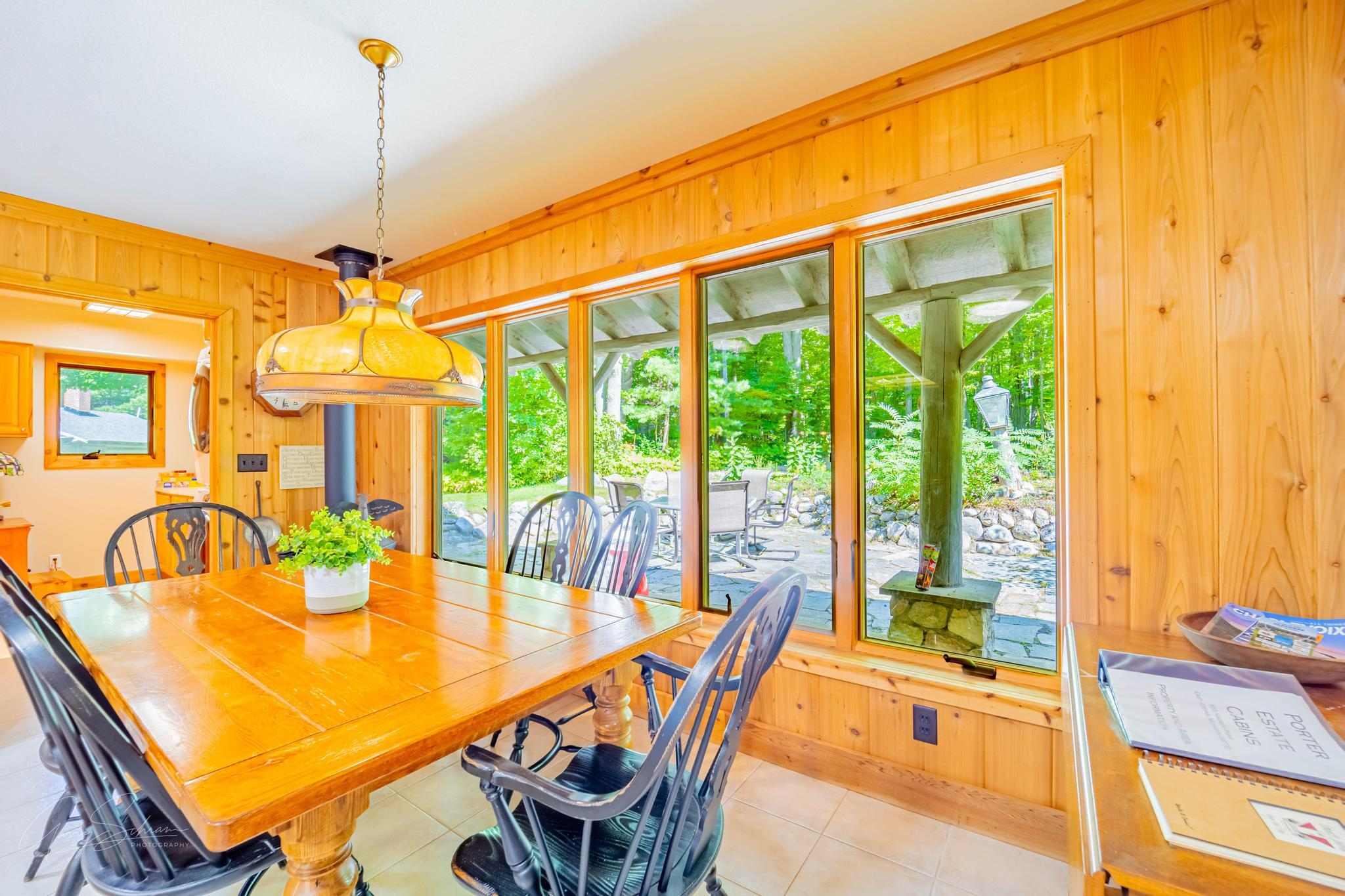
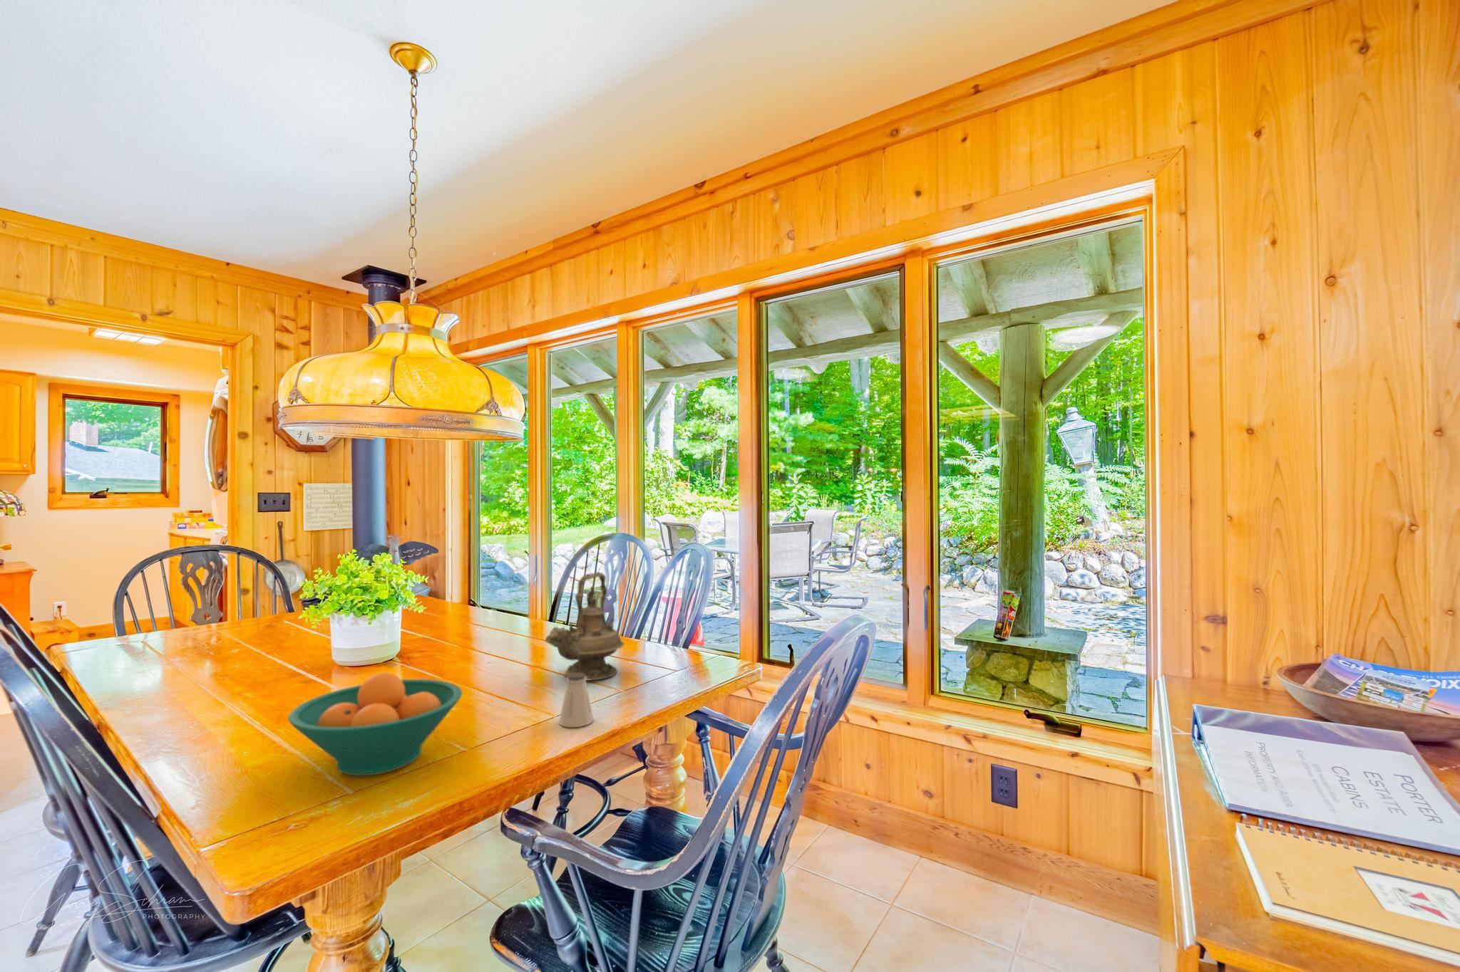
+ teapot [545,571,625,681]
+ saltshaker [558,673,594,728]
+ fruit bowl [288,672,462,777]
